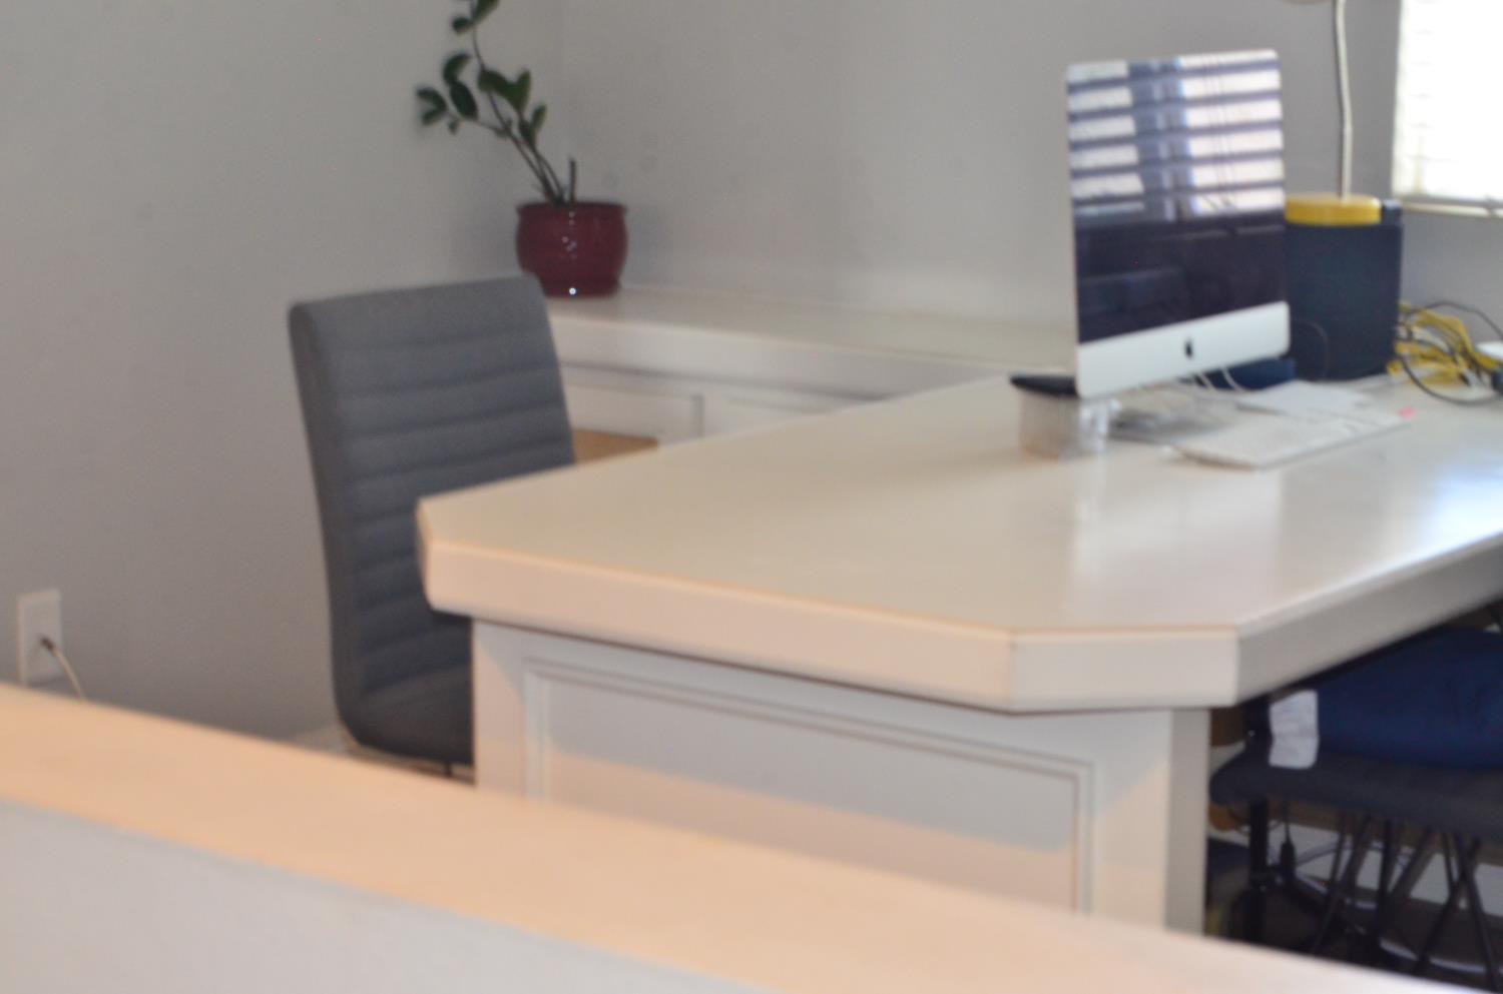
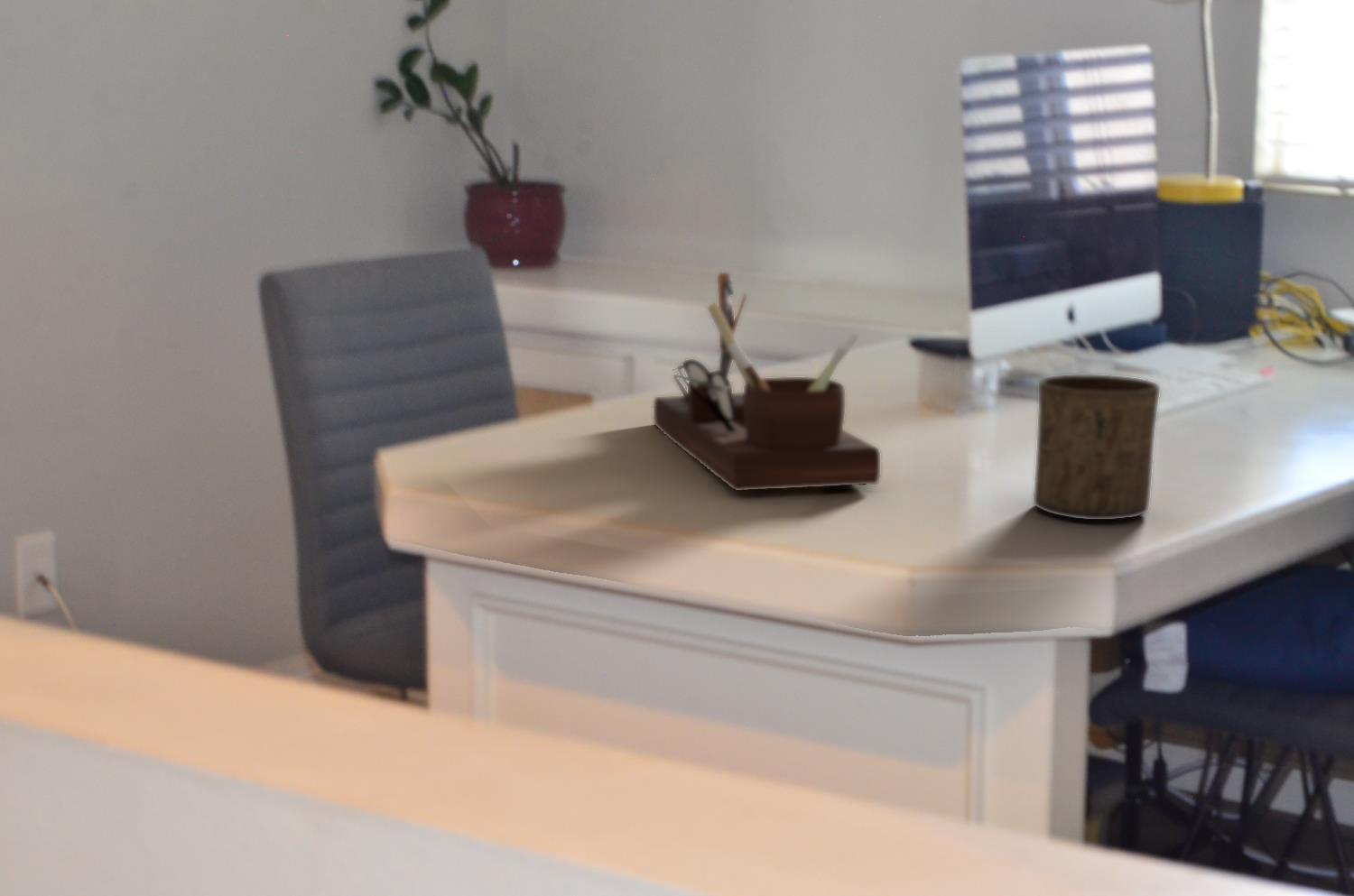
+ desk organizer [653,272,881,492]
+ cup [1033,374,1161,521]
